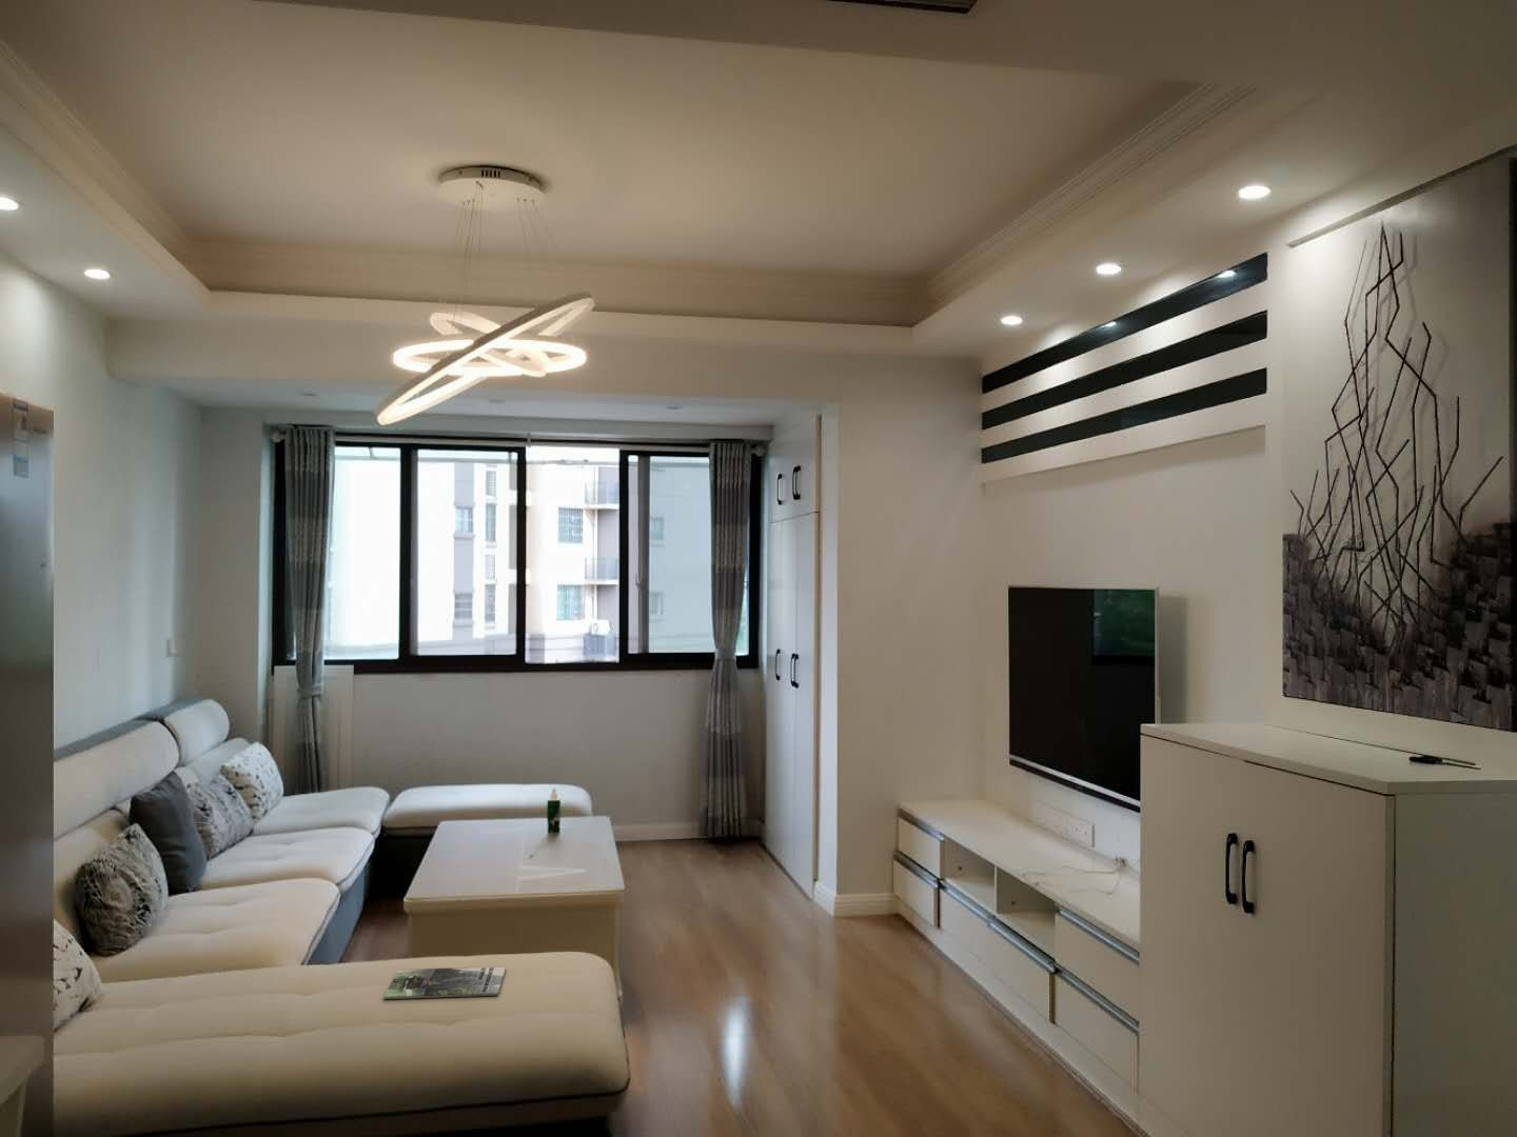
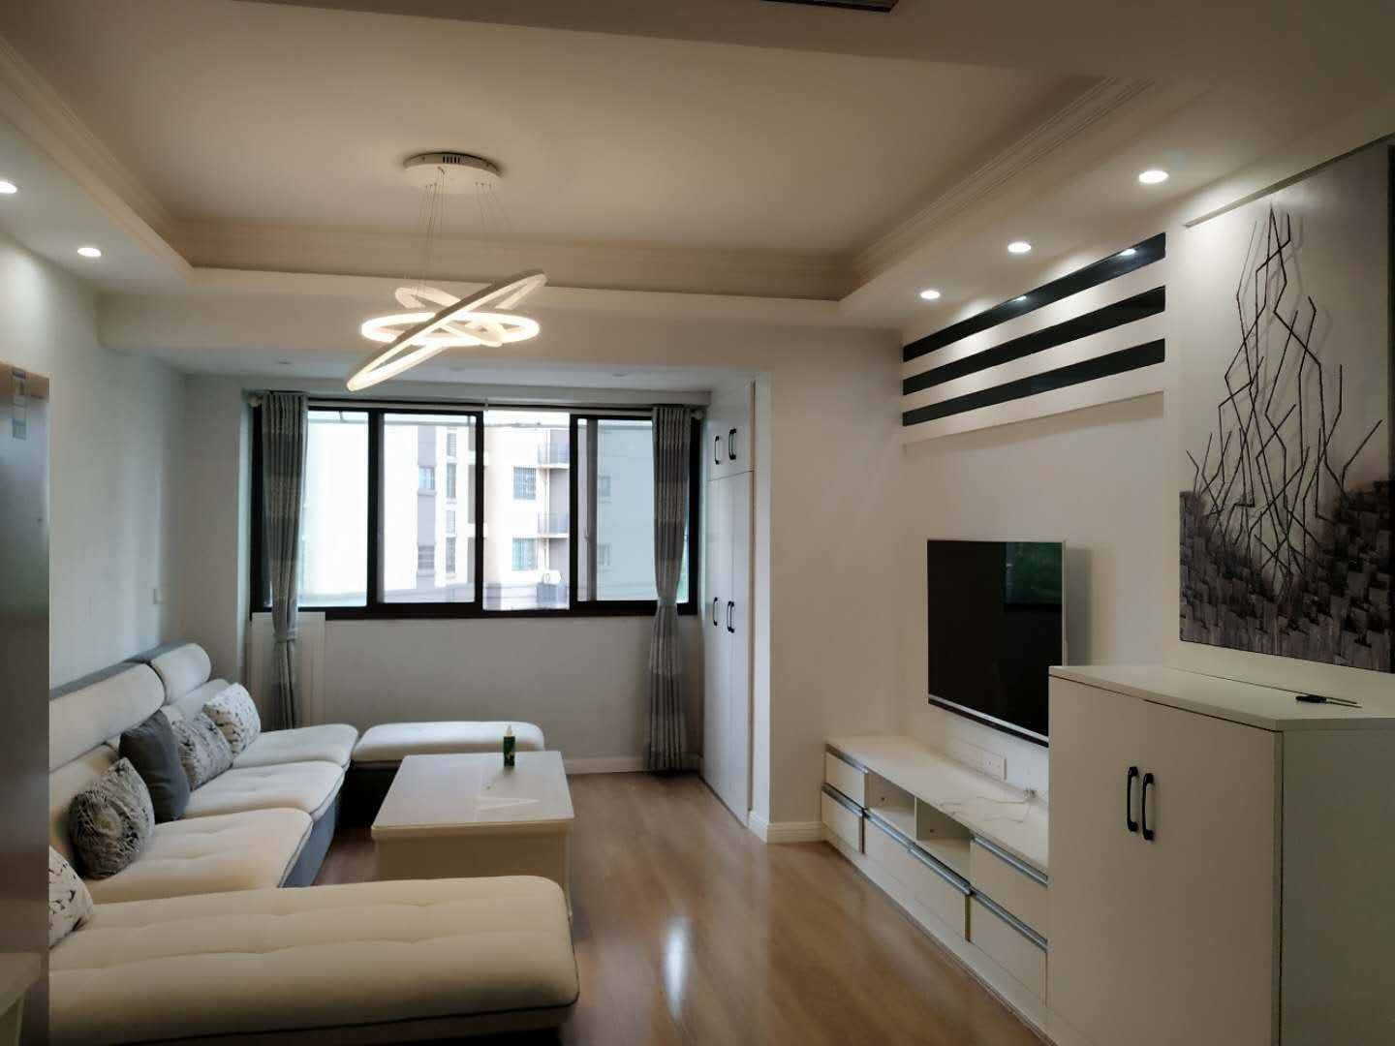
- magazine [382,965,506,1000]
